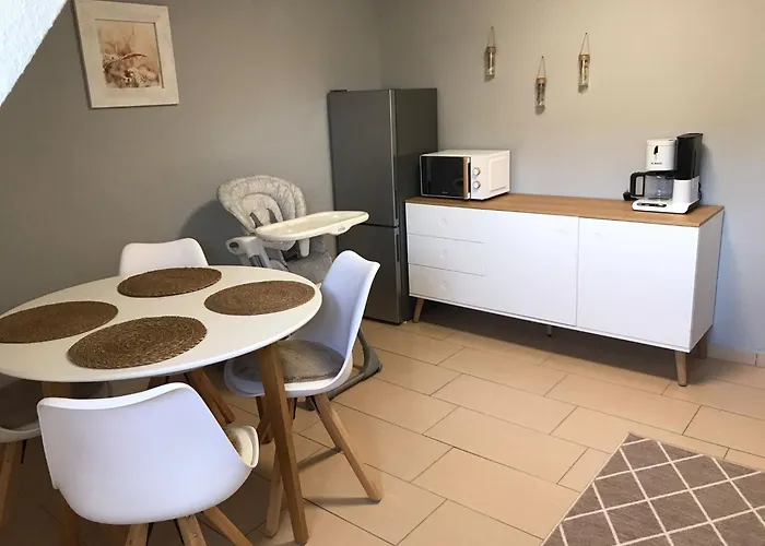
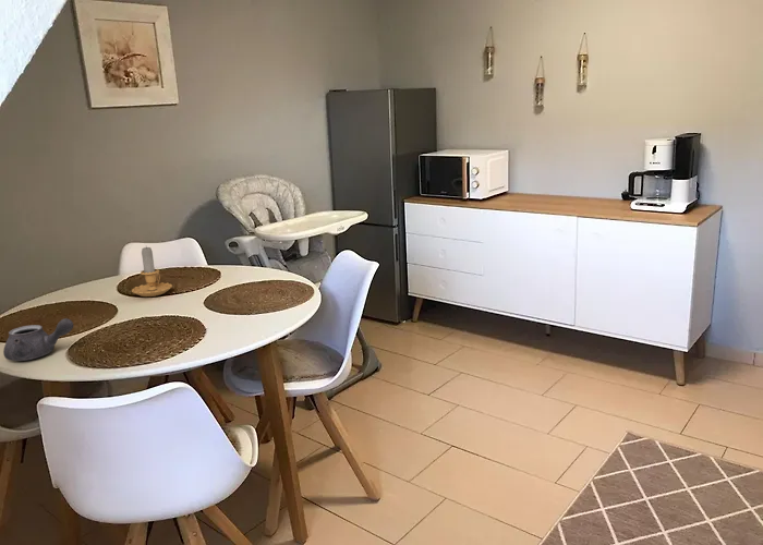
+ candle [131,246,173,298]
+ teapot [2,317,74,362]
